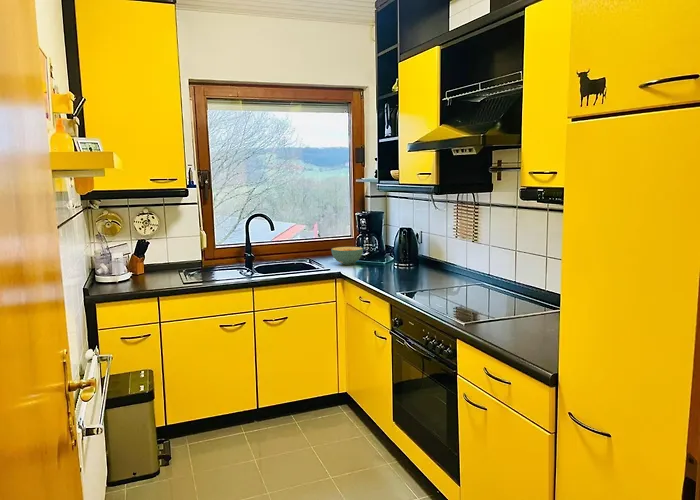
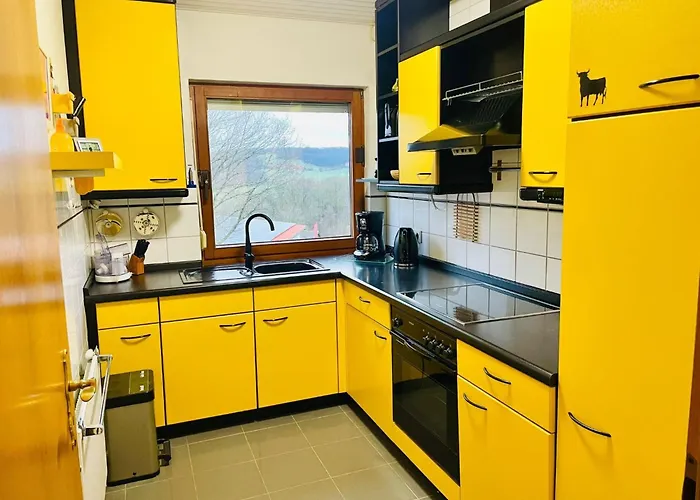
- cereal bowl [330,246,364,266]
